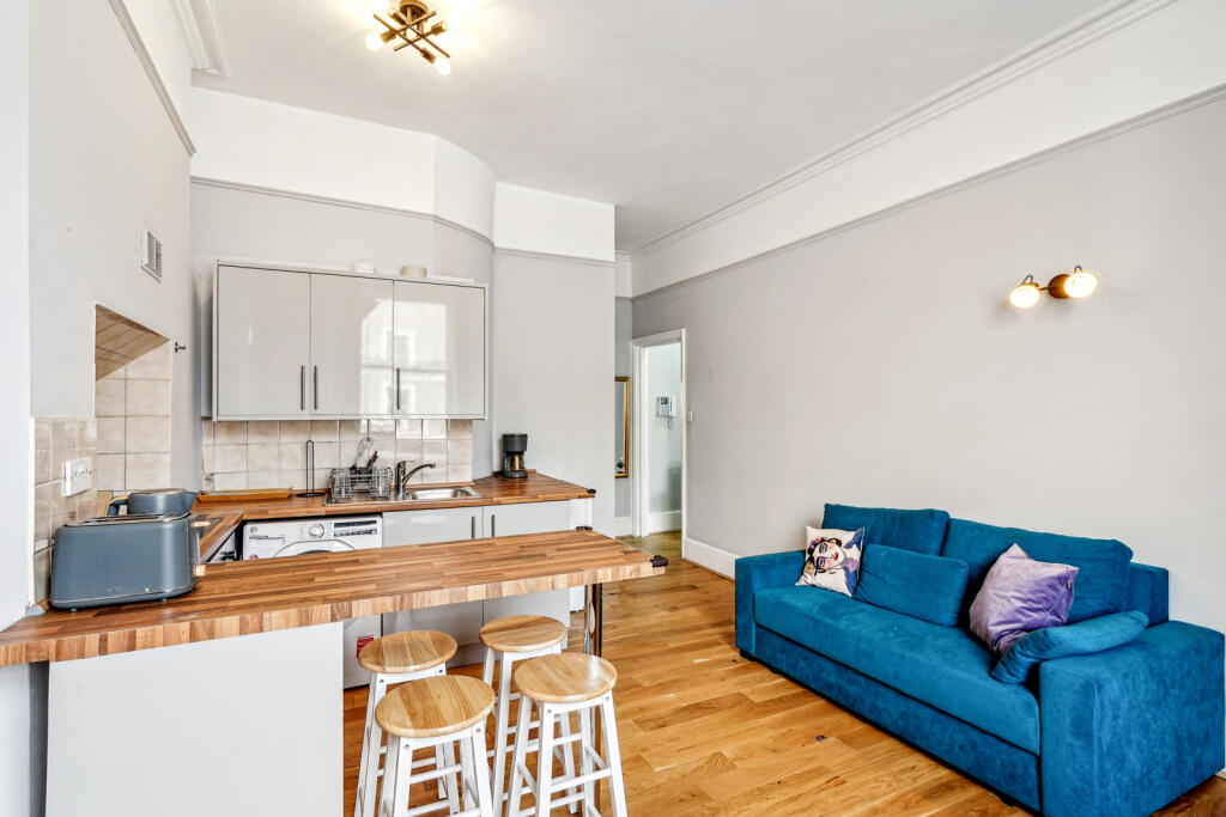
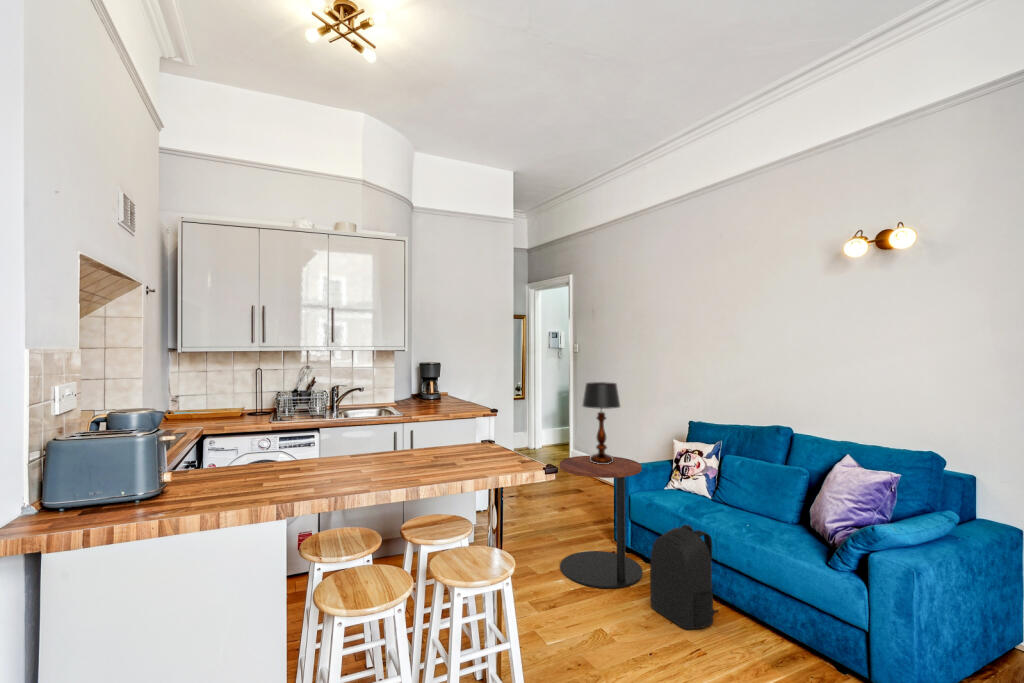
+ backpack [649,524,720,630]
+ table lamp [581,381,622,464]
+ side table [559,455,643,589]
